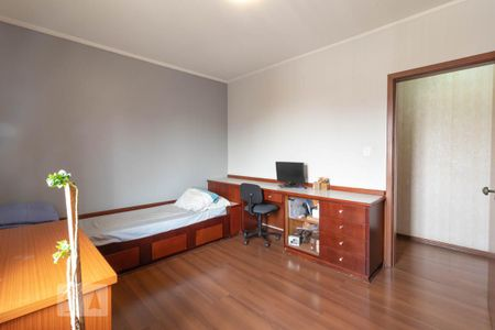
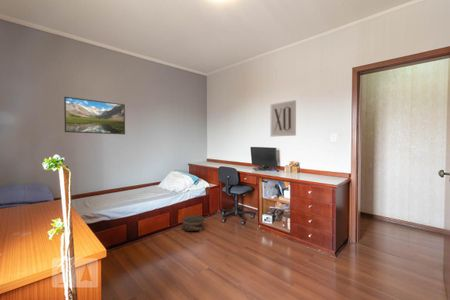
+ wall art [270,99,297,138]
+ hat box [182,214,206,232]
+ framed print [63,96,126,135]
